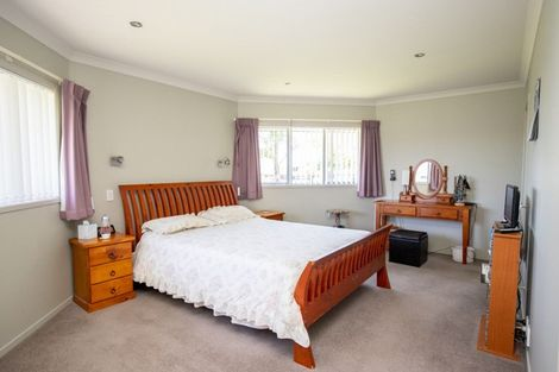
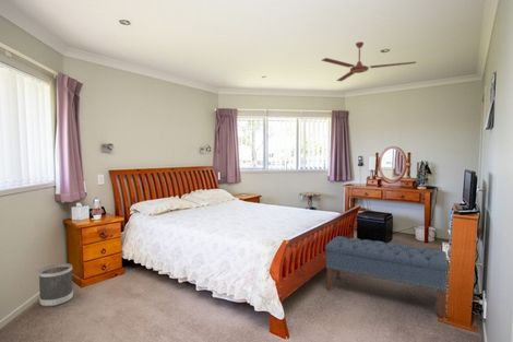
+ ceiling fan [321,40,417,82]
+ bench [324,235,449,318]
+ wastebasket [37,262,74,308]
